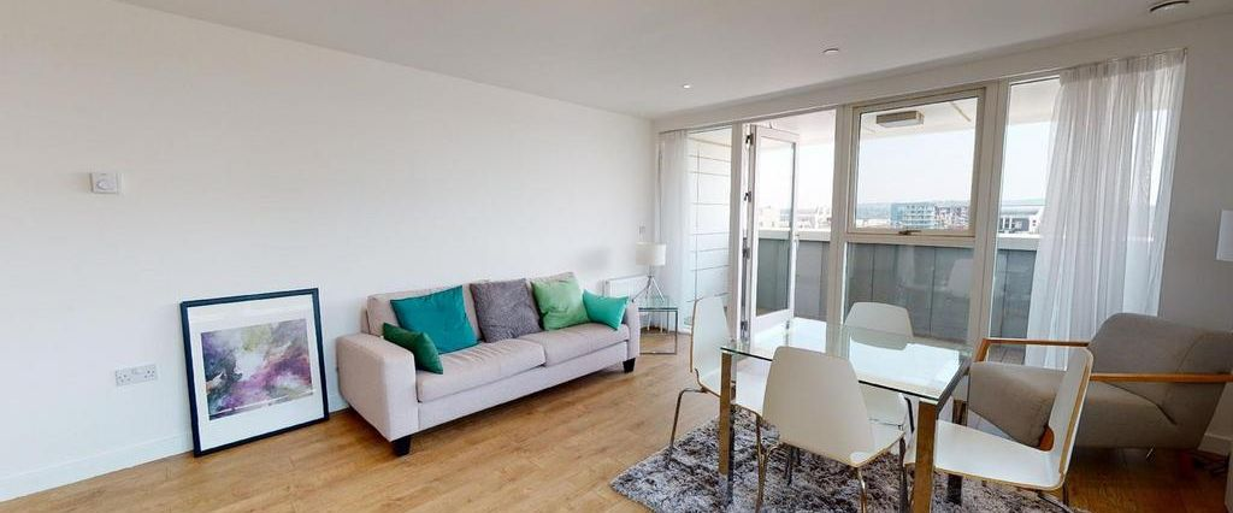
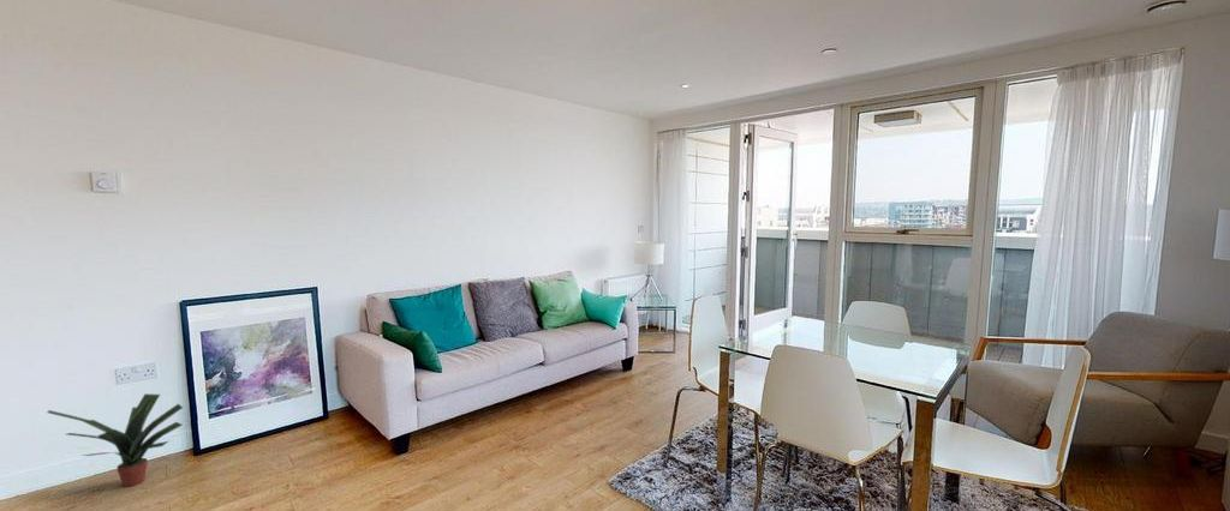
+ potted plant [47,392,184,488]
